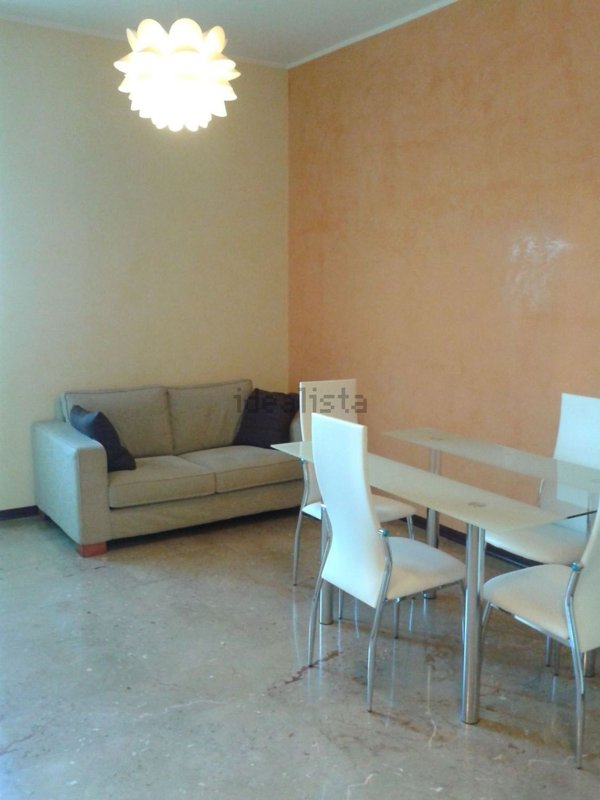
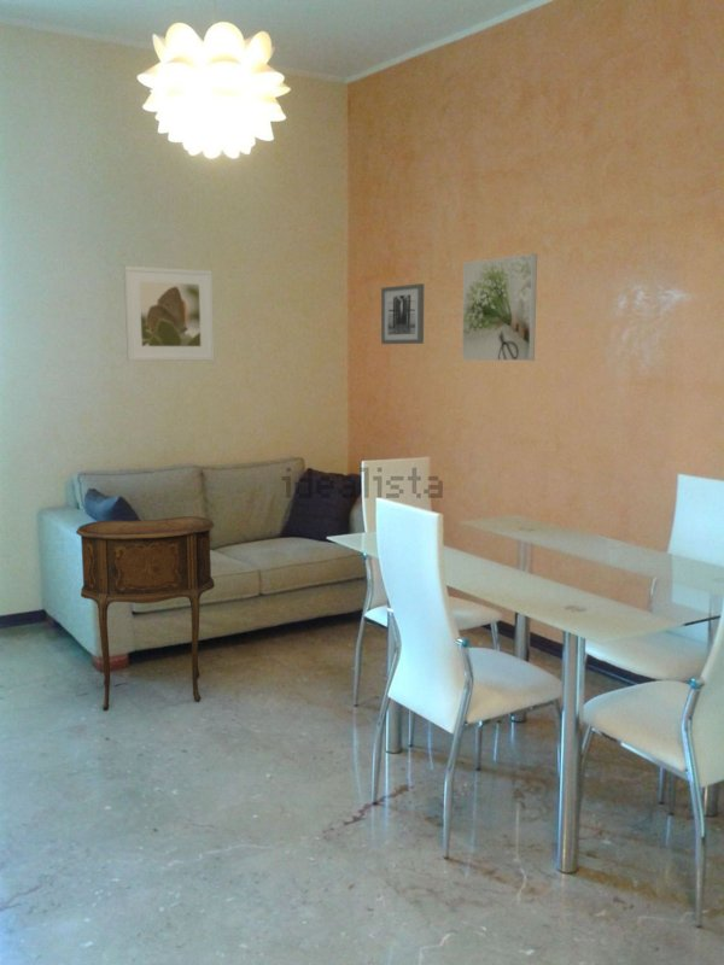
+ wall art [380,282,425,345]
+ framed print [123,265,215,362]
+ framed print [461,252,538,362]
+ side table [75,515,216,710]
